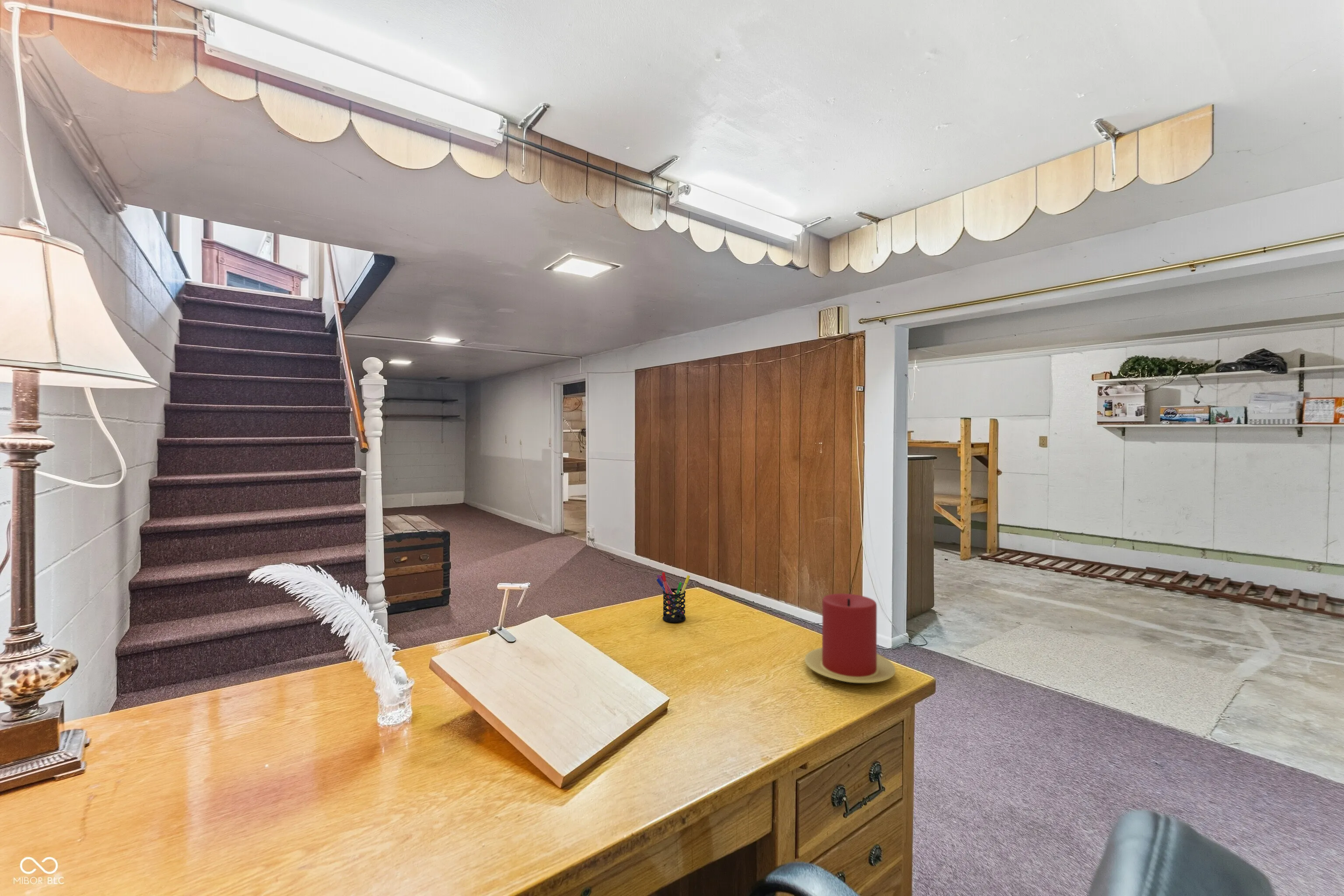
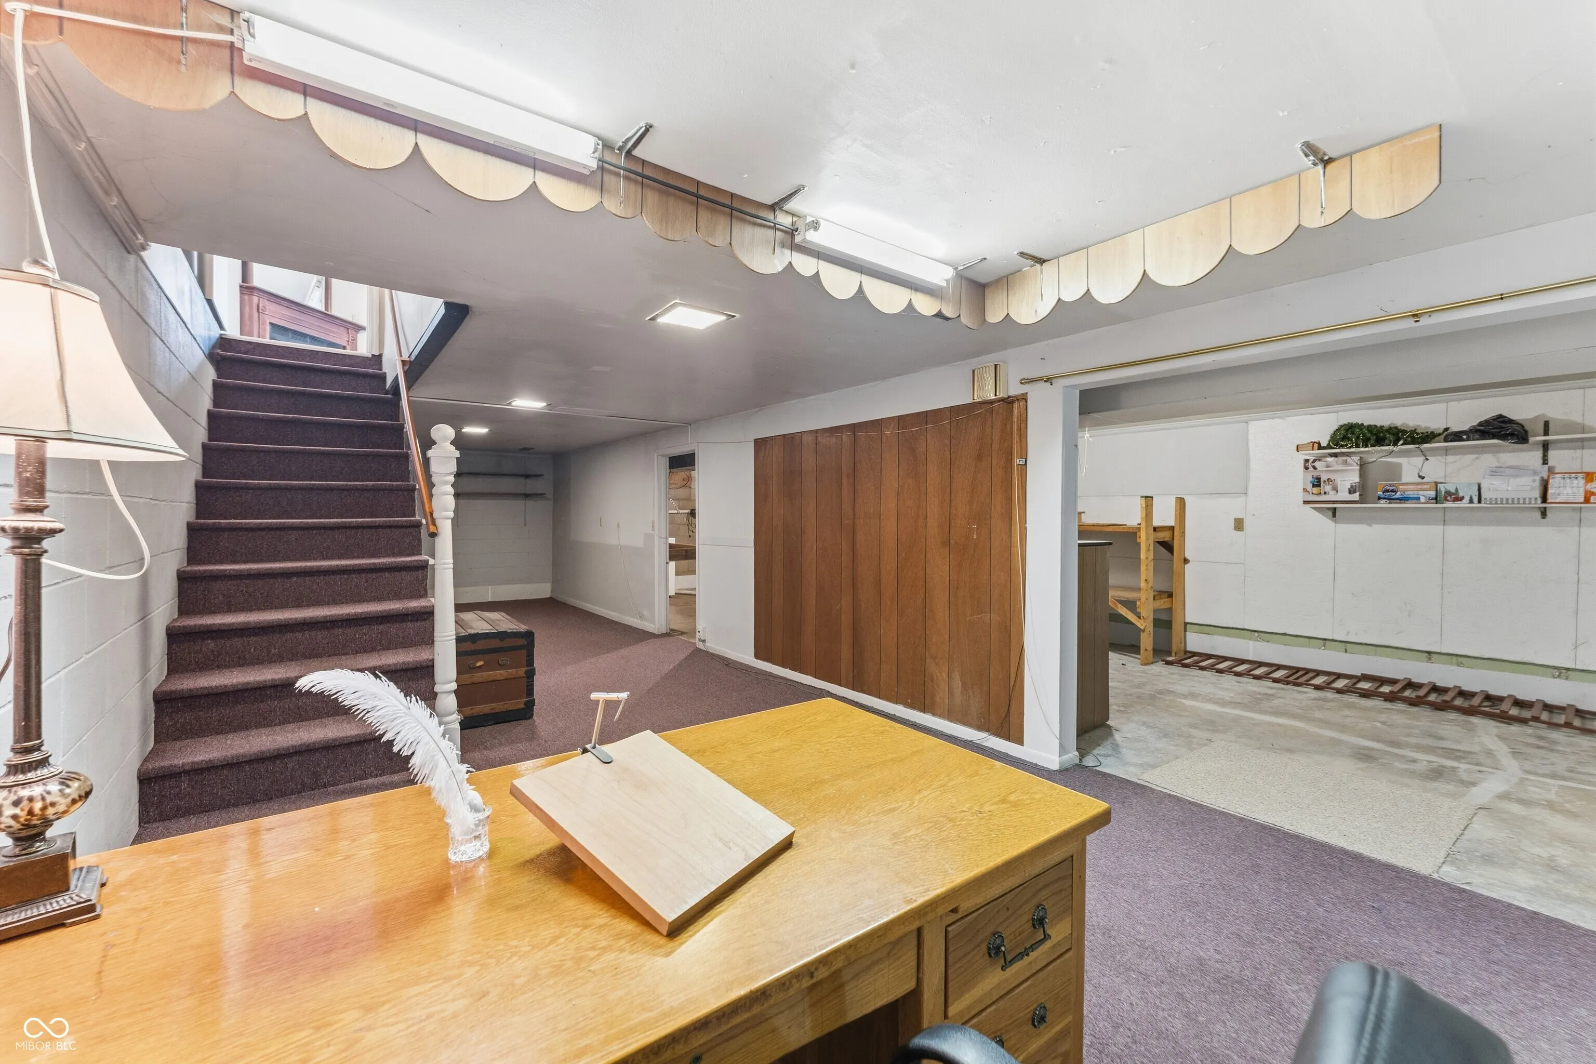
- candle [804,593,896,683]
- pen holder [656,572,690,623]
